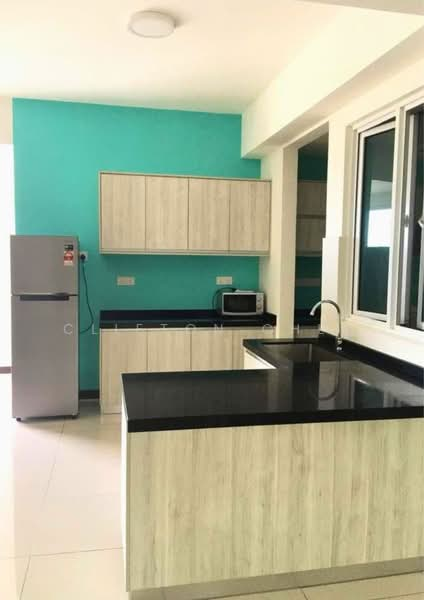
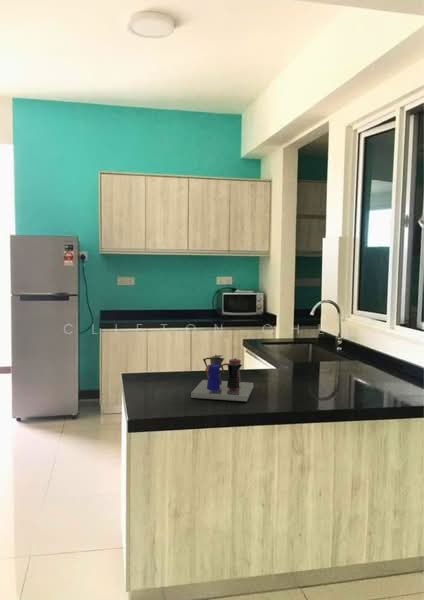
+ coffee maker [190,354,254,402]
